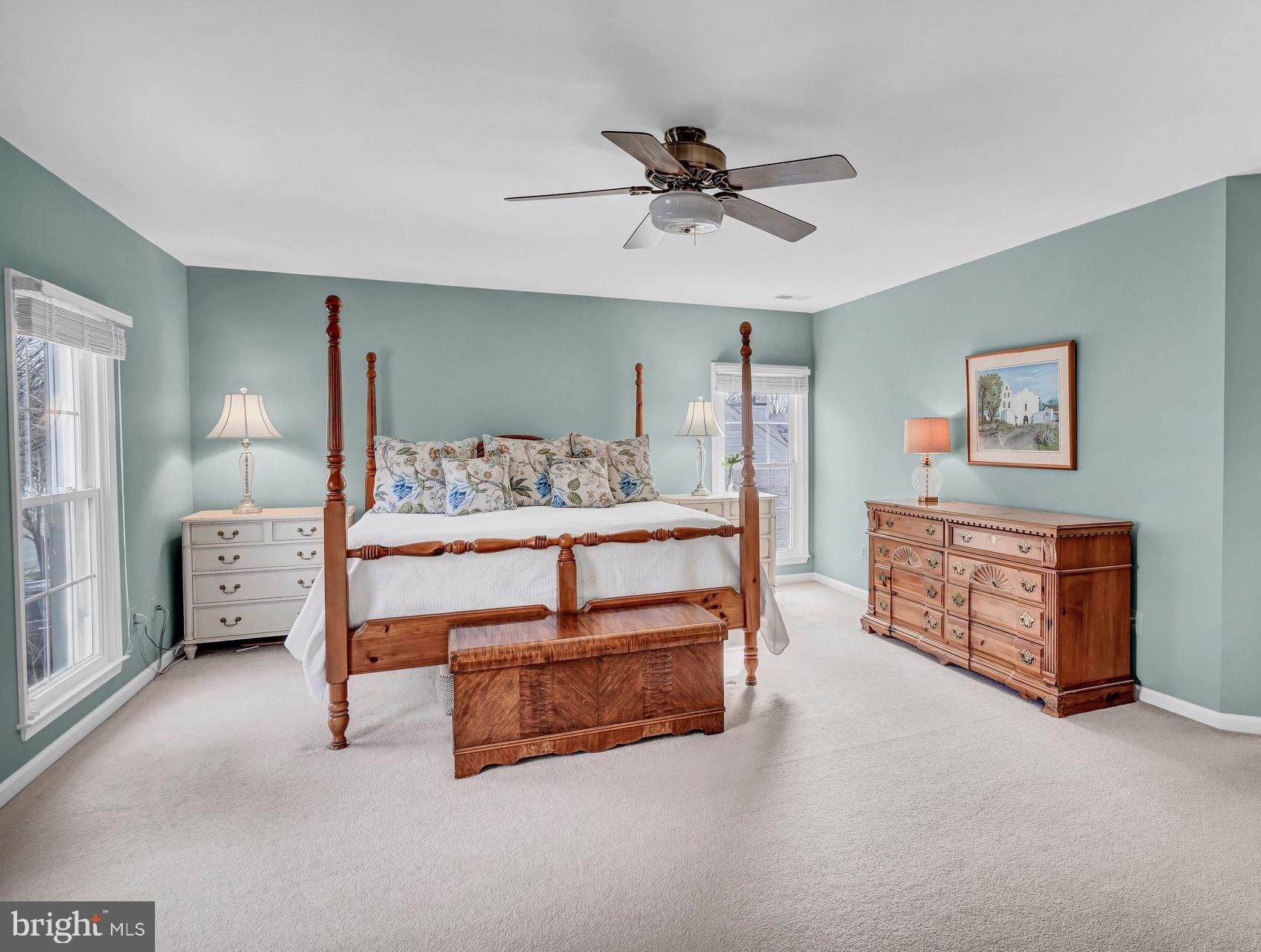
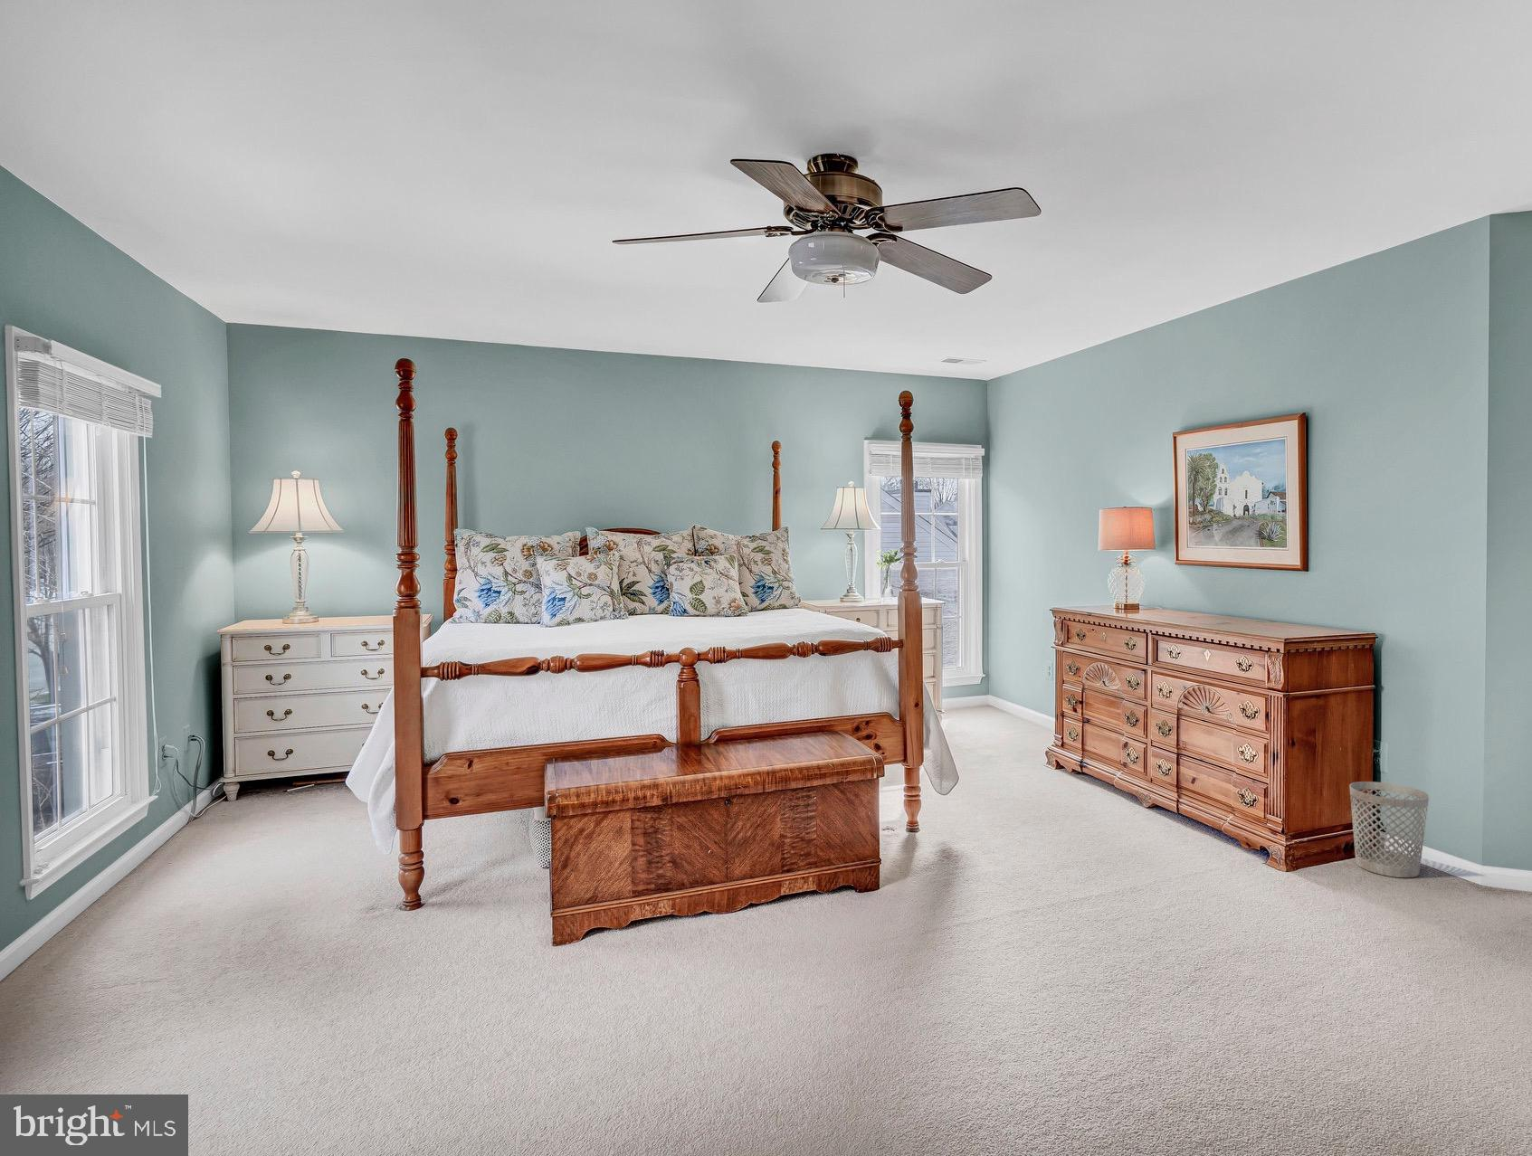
+ wastebasket [1350,781,1430,878]
